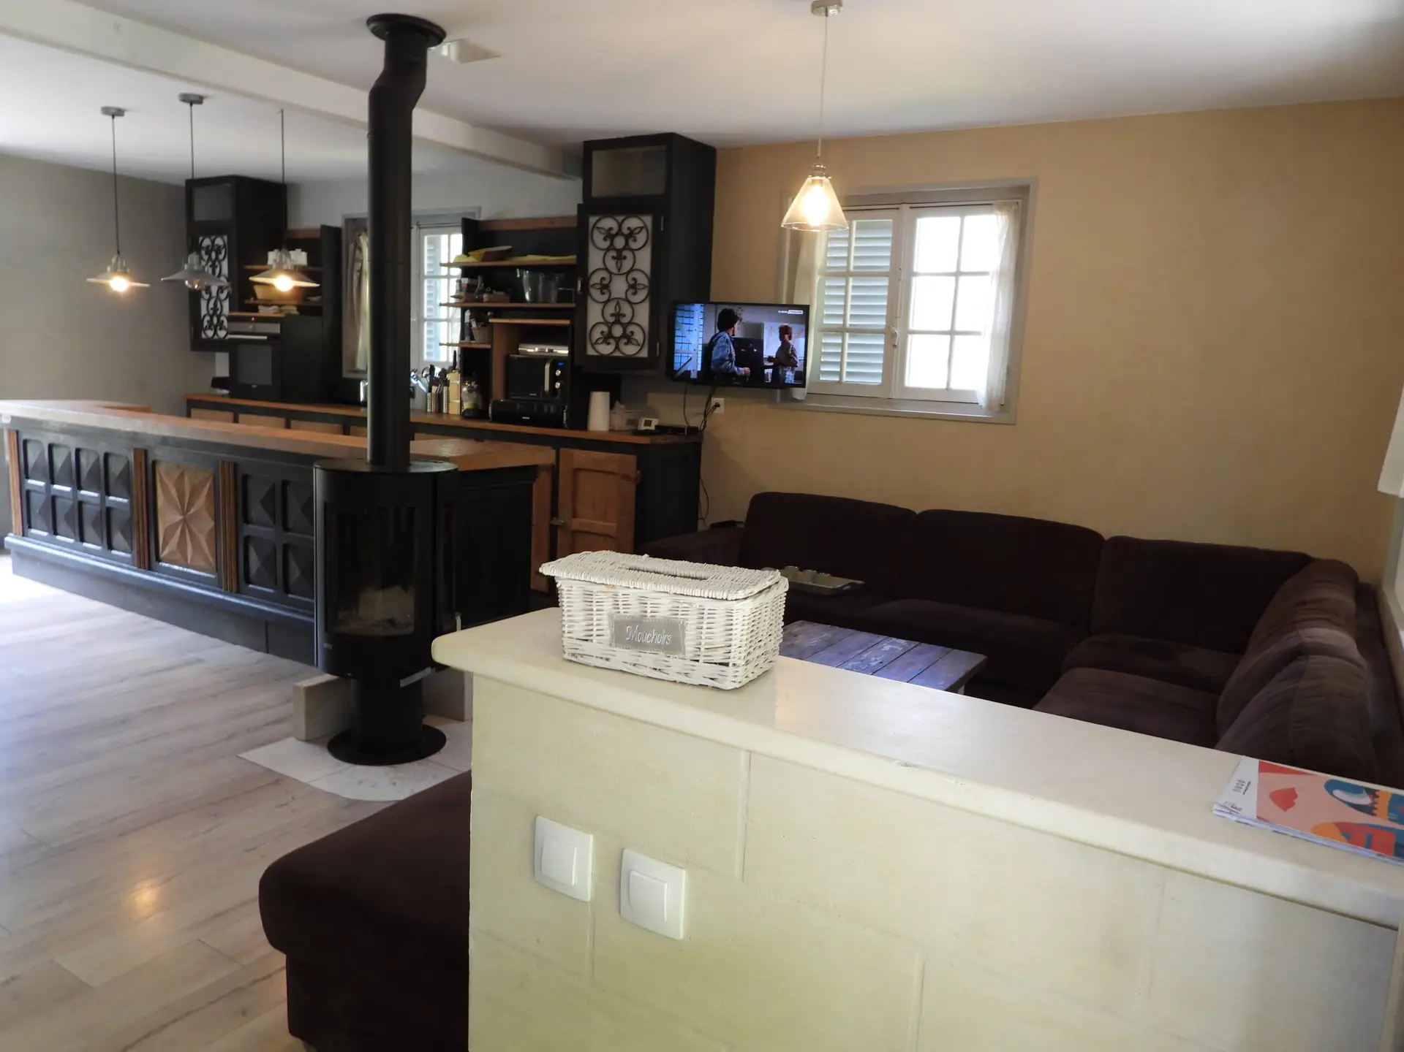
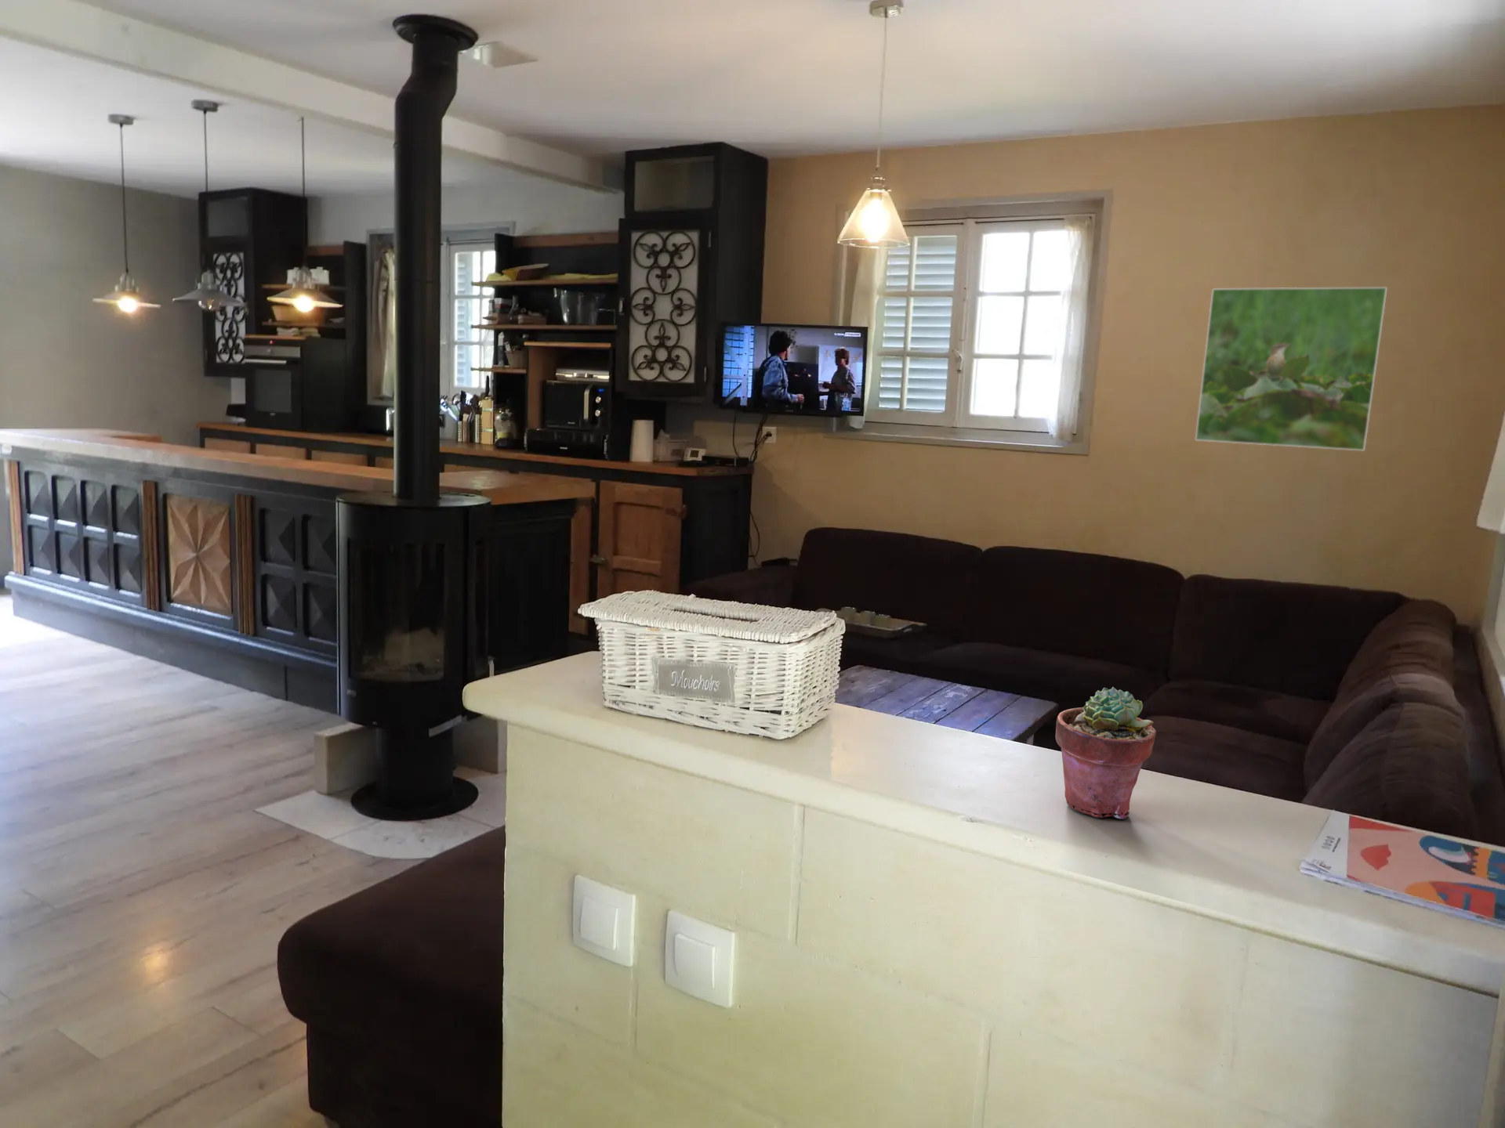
+ potted succulent [1055,686,1157,820]
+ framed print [1195,286,1388,451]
